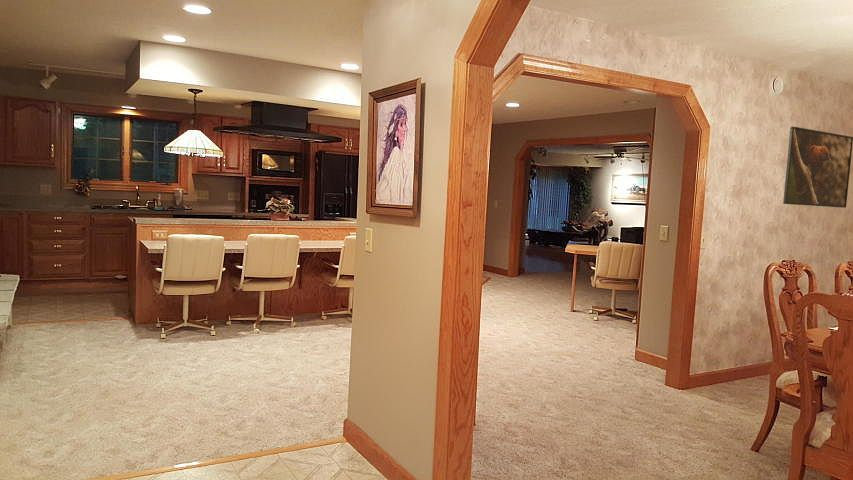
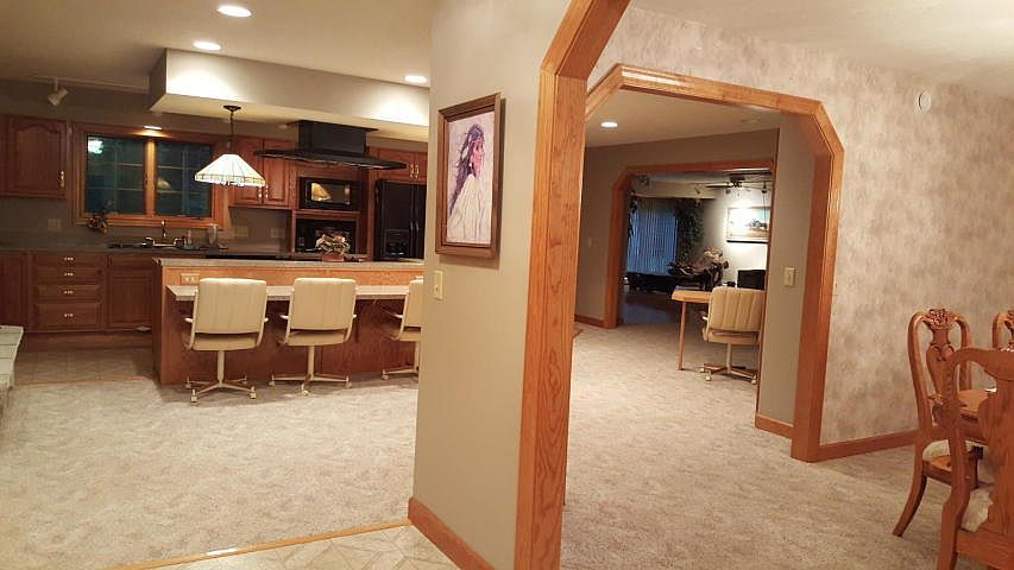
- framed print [782,126,853,209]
